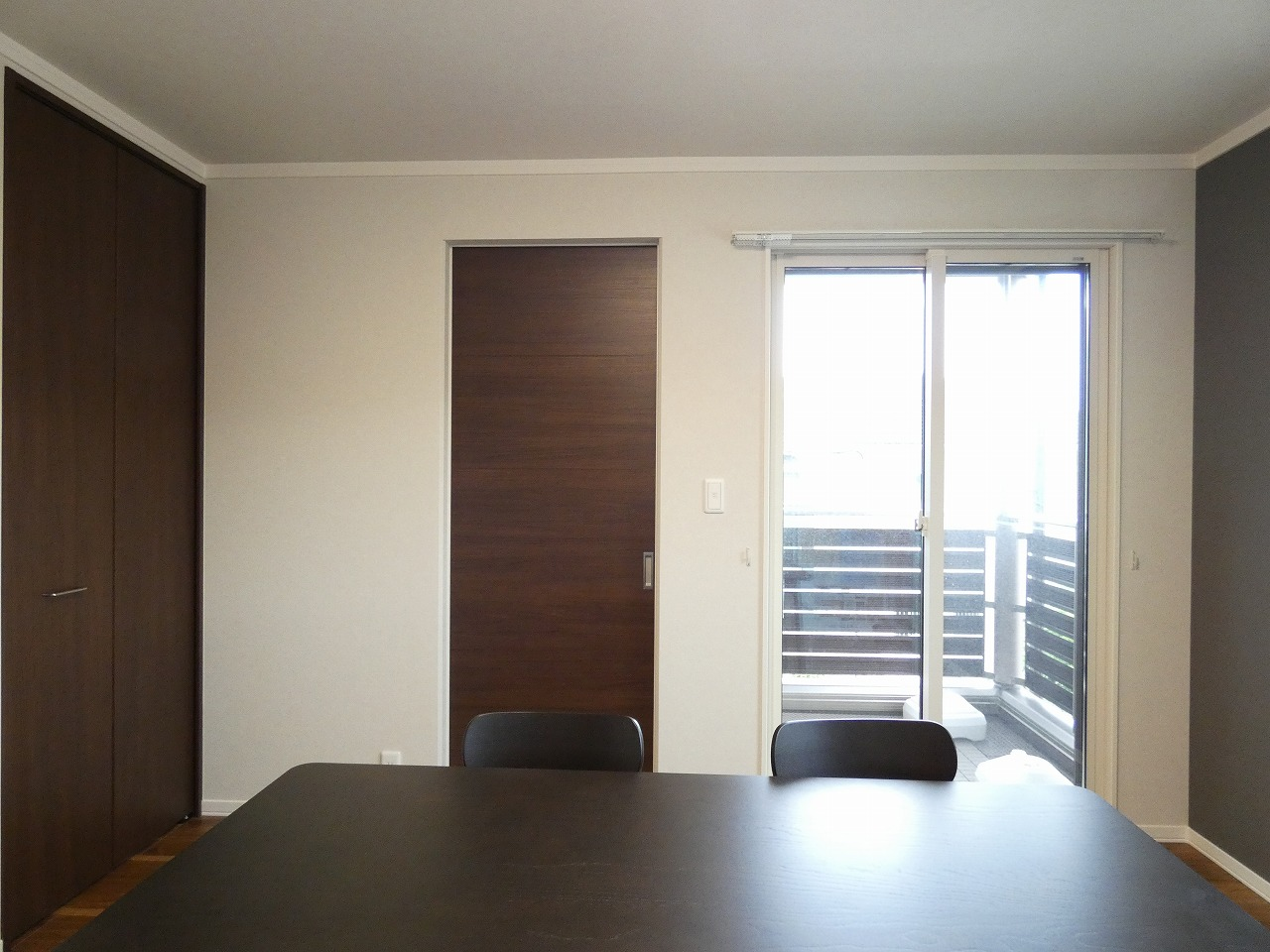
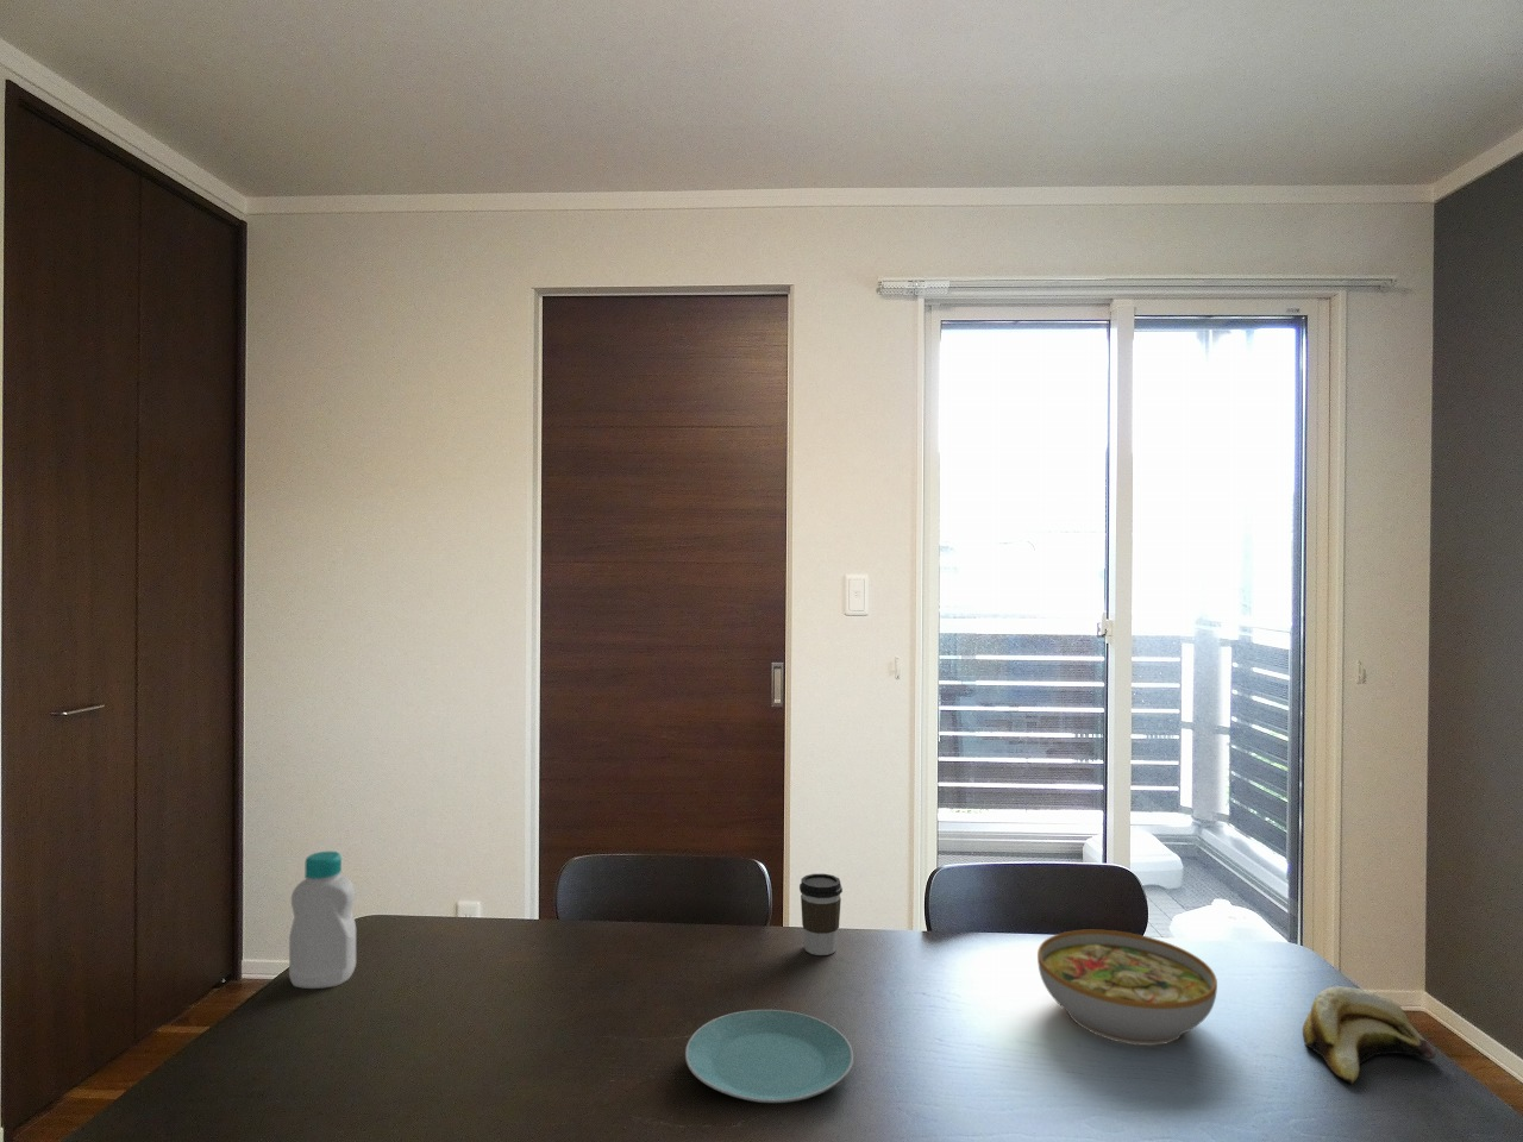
+ plate [685,1009,854,1104]
+ banana [1301,986,1438,1084]
+ bottle [288,851,357,990]
+ coffee cup [799,873,843,956]
+ bowl [1036,928,1218,1047]
